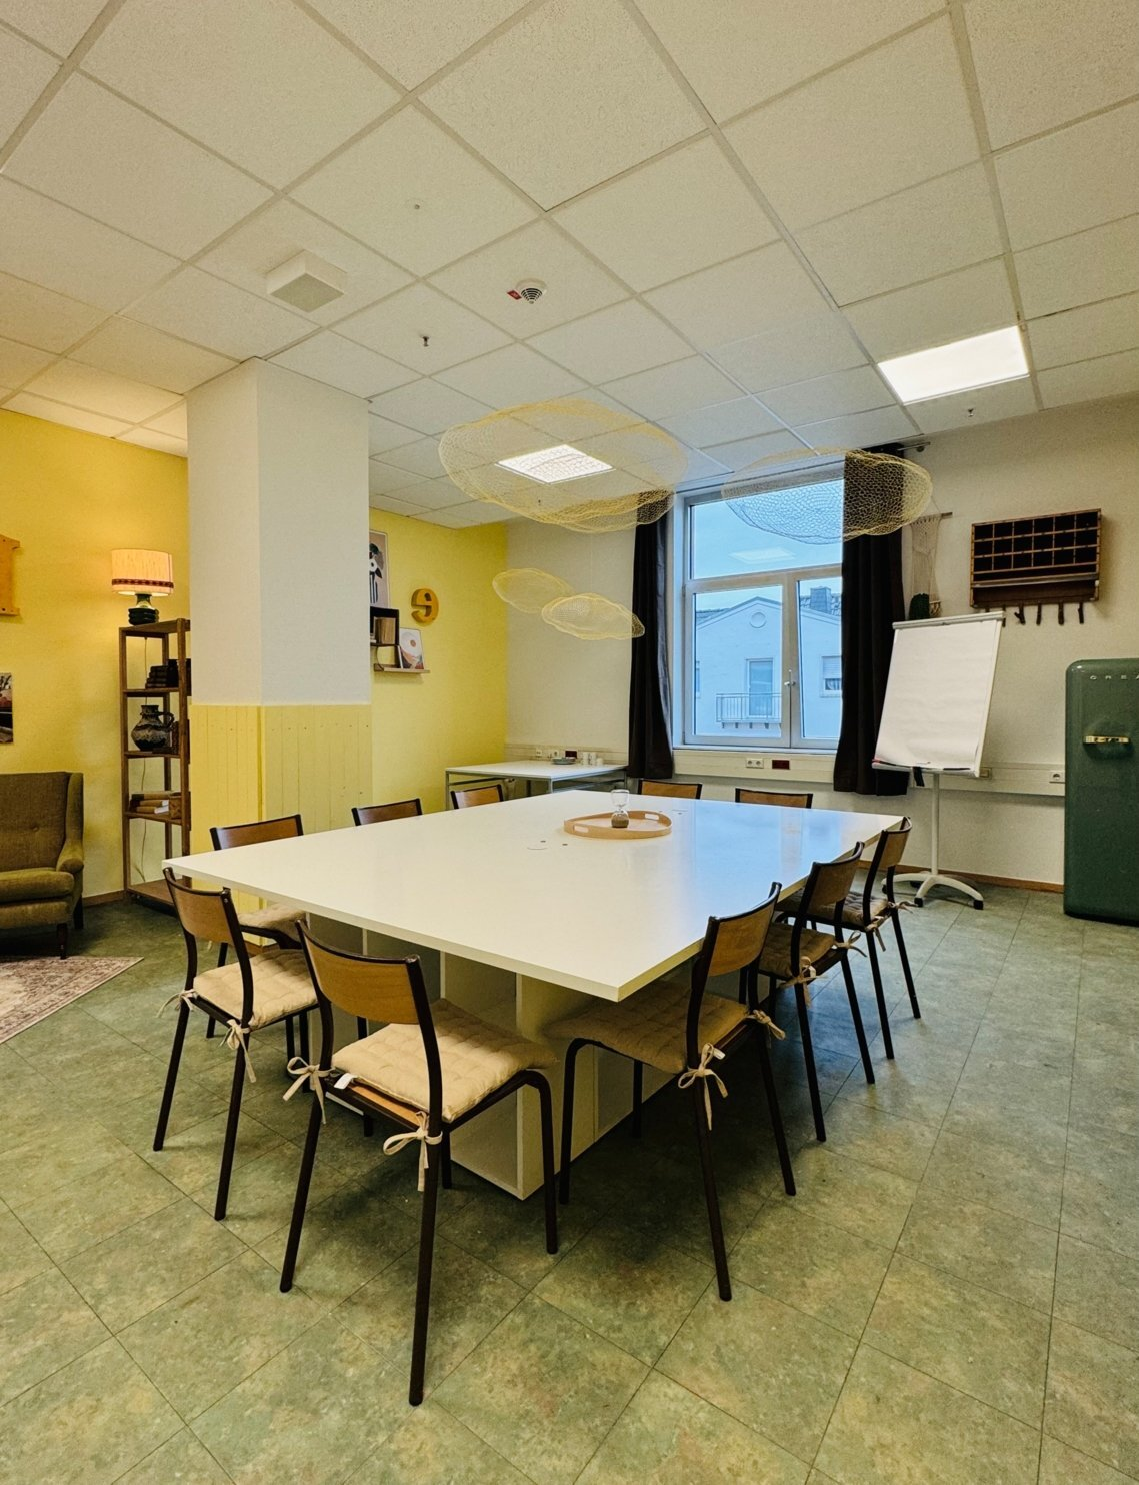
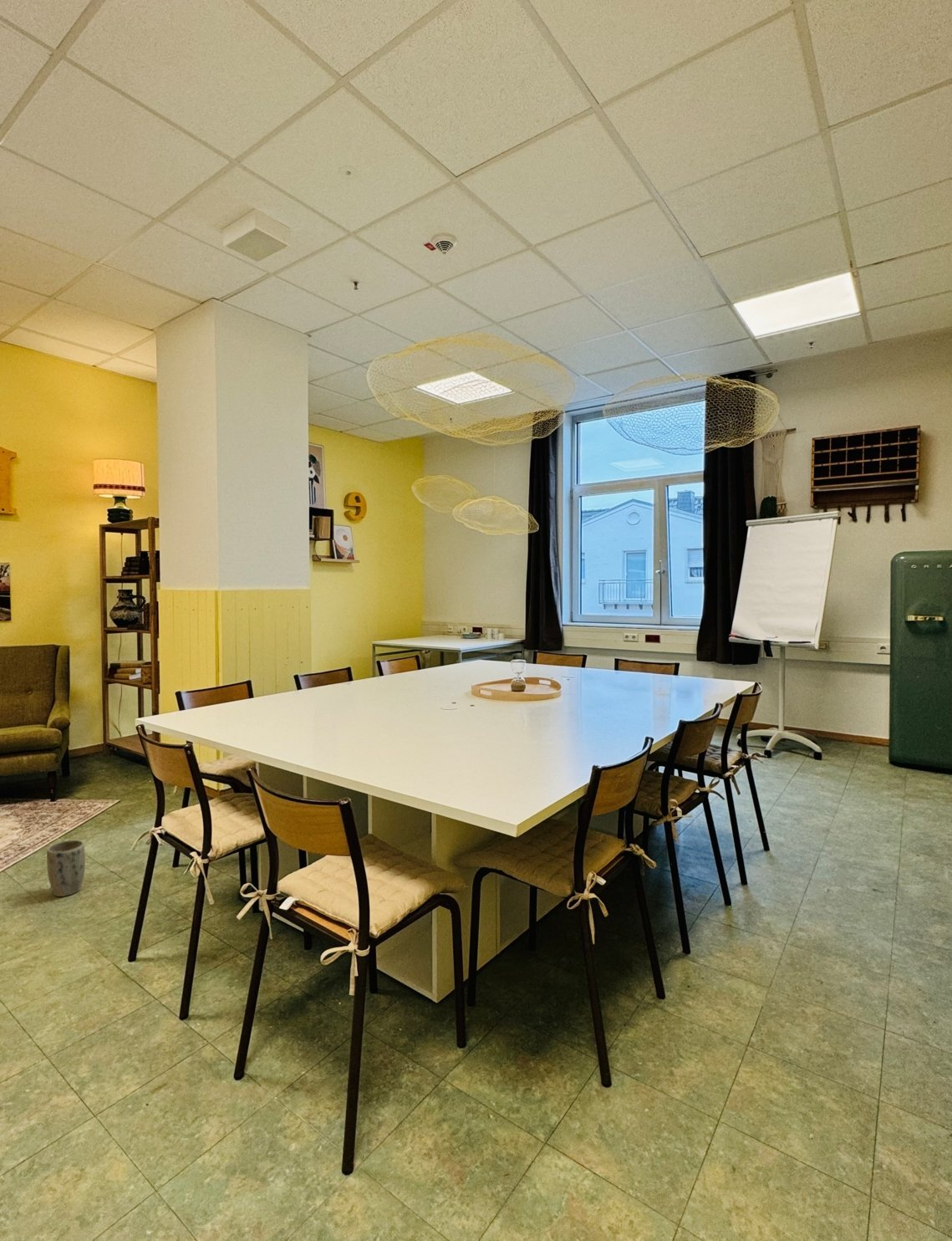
+ plant pot [46,840,86,897]
